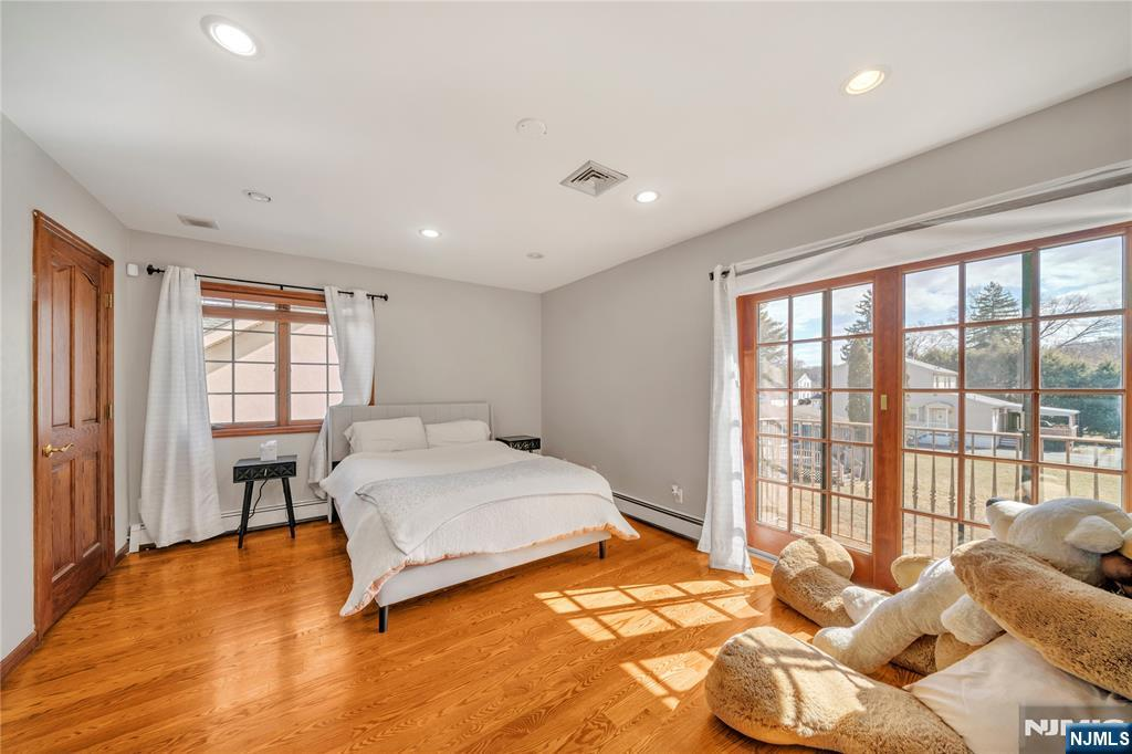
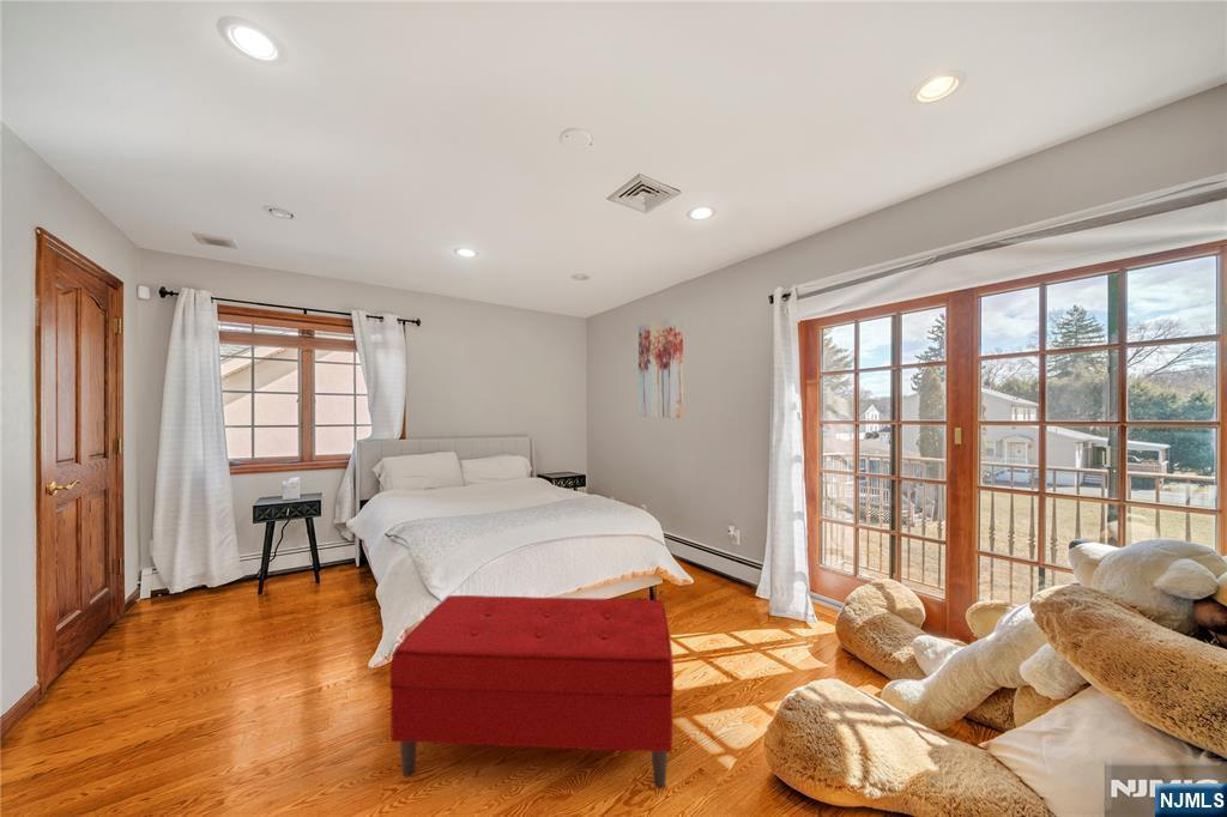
+ wall art [637,314,684,419]
+ bench [389,594,675,789]
